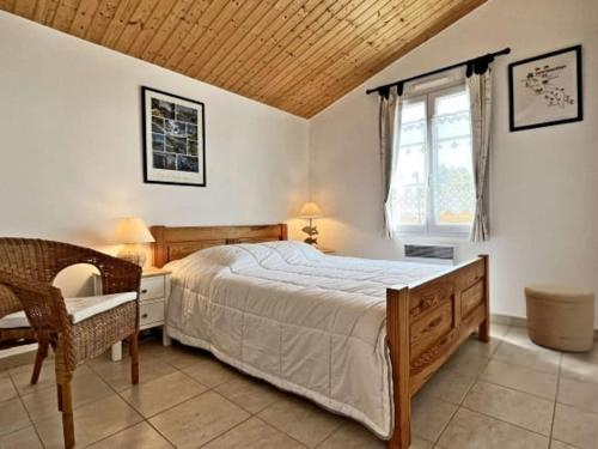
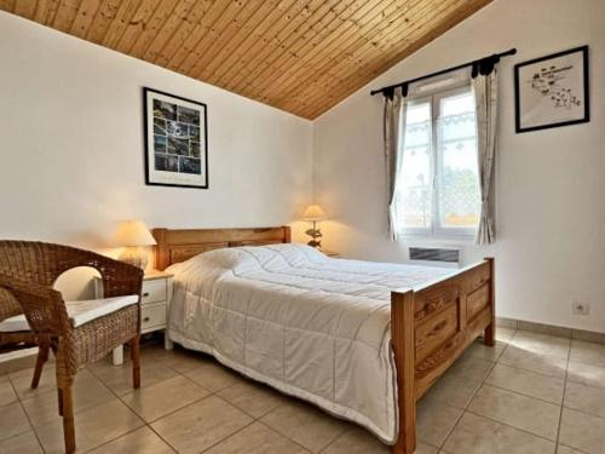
- woven basket [523,283,597,353]
